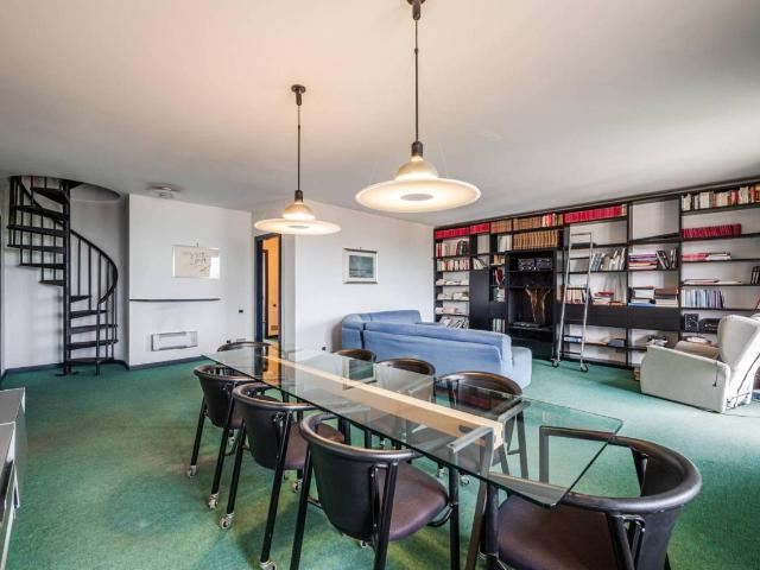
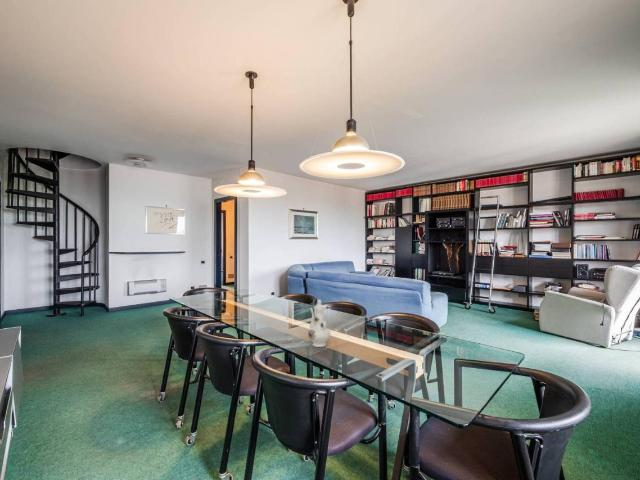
+ chinaware [307,299,331,348]
